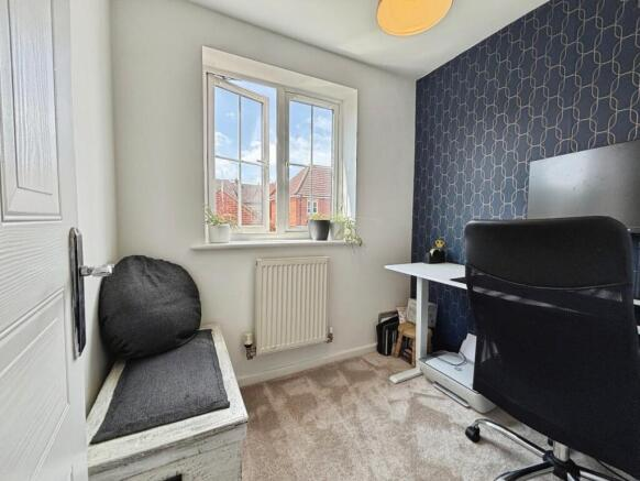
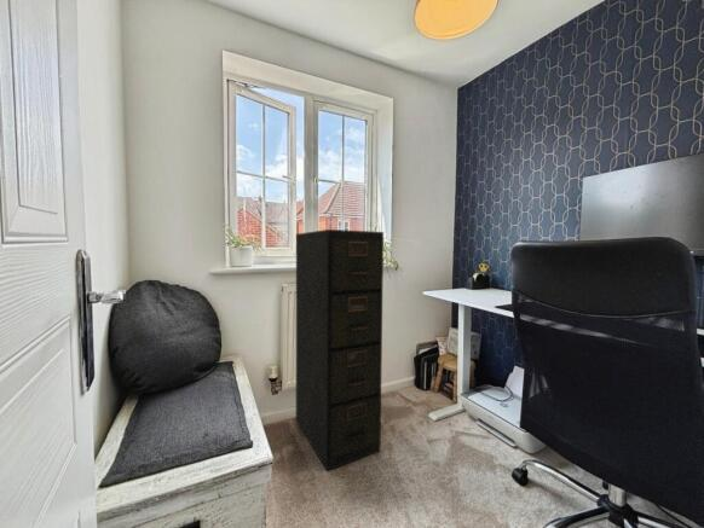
+ filing cabinet [295,228,385,471]
